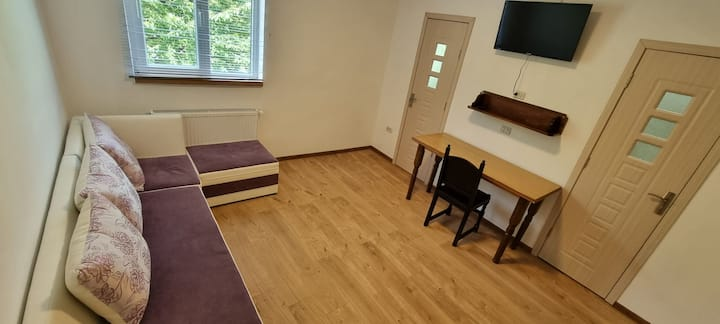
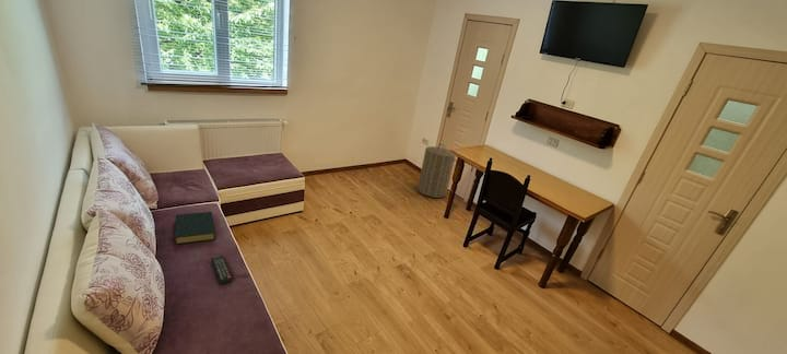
+ laundry hamper [416,143,457,199]
+ remote control [210,255,234,285]
+ hardback book [174,211,216,245]
